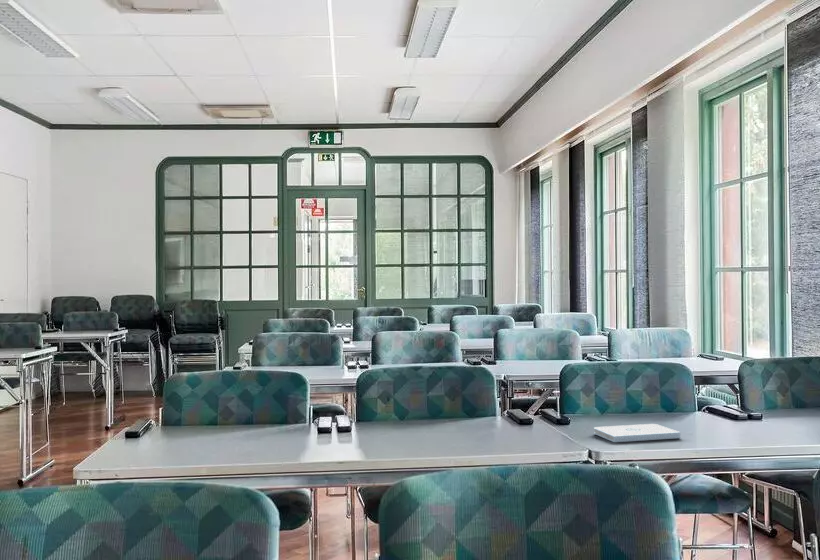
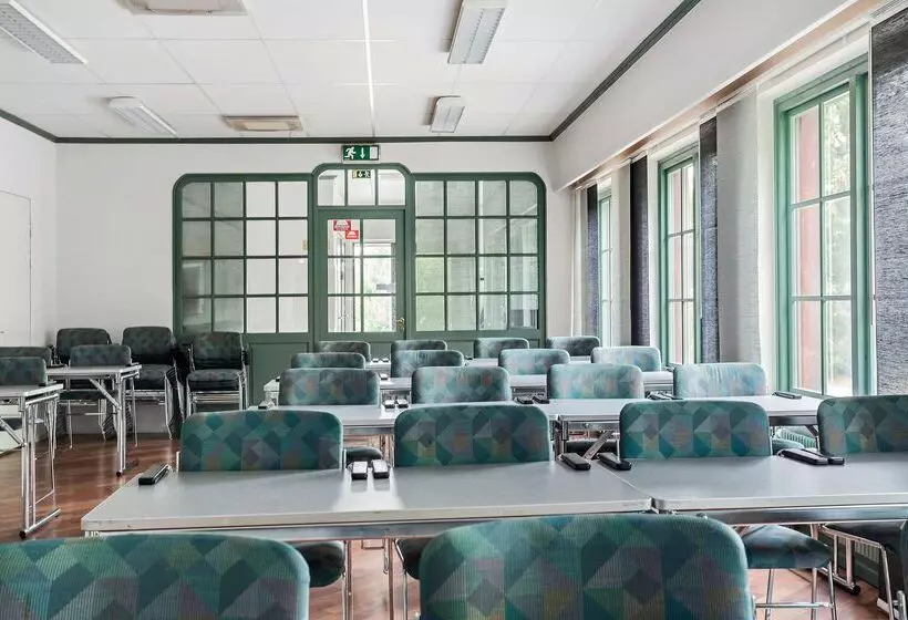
- notepad [593,423,681,443]
